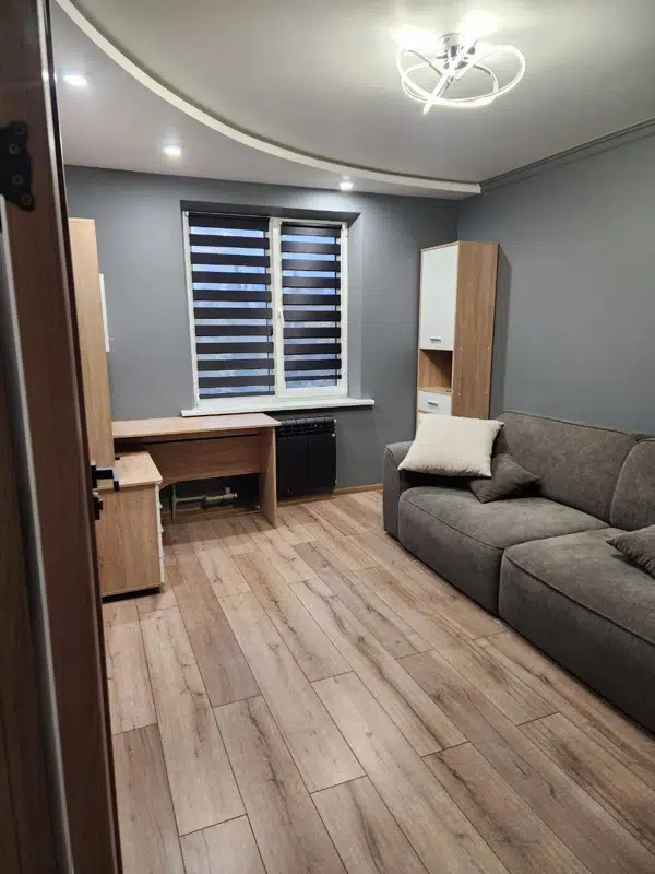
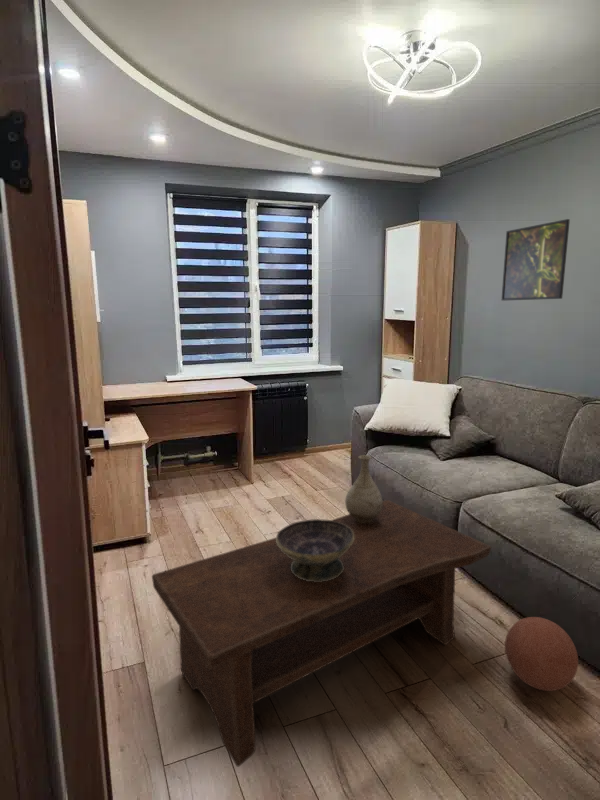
+ coffee table [151,499,492,768]
+ ball [504,616,579,692]
+ decorative bowl [275,518,354,582]
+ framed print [501,218,571,302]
+ vase [344,454,384,524]
